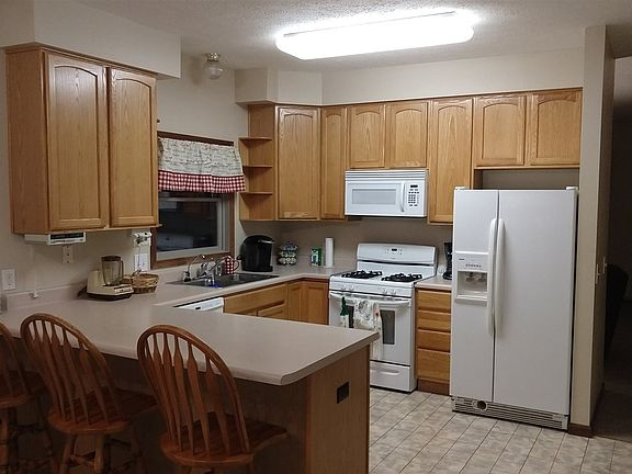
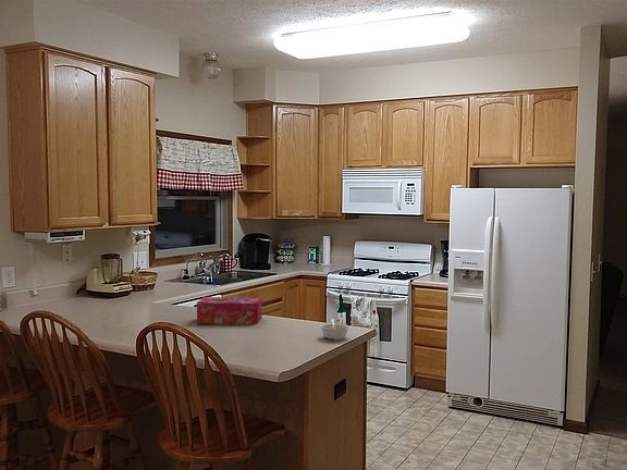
+ legume [318,319,351,341]
+ tissue box [196,296,263,325]
